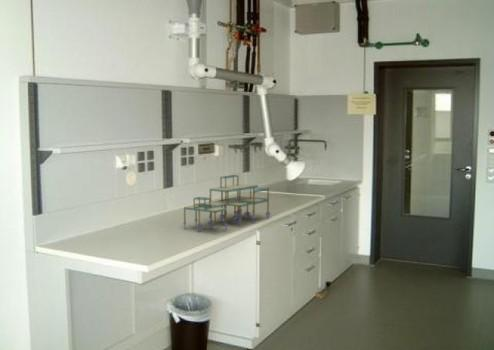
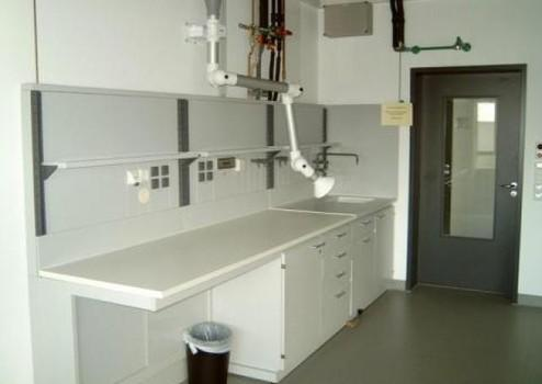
- laboratory equipment [182,174,271,234]
